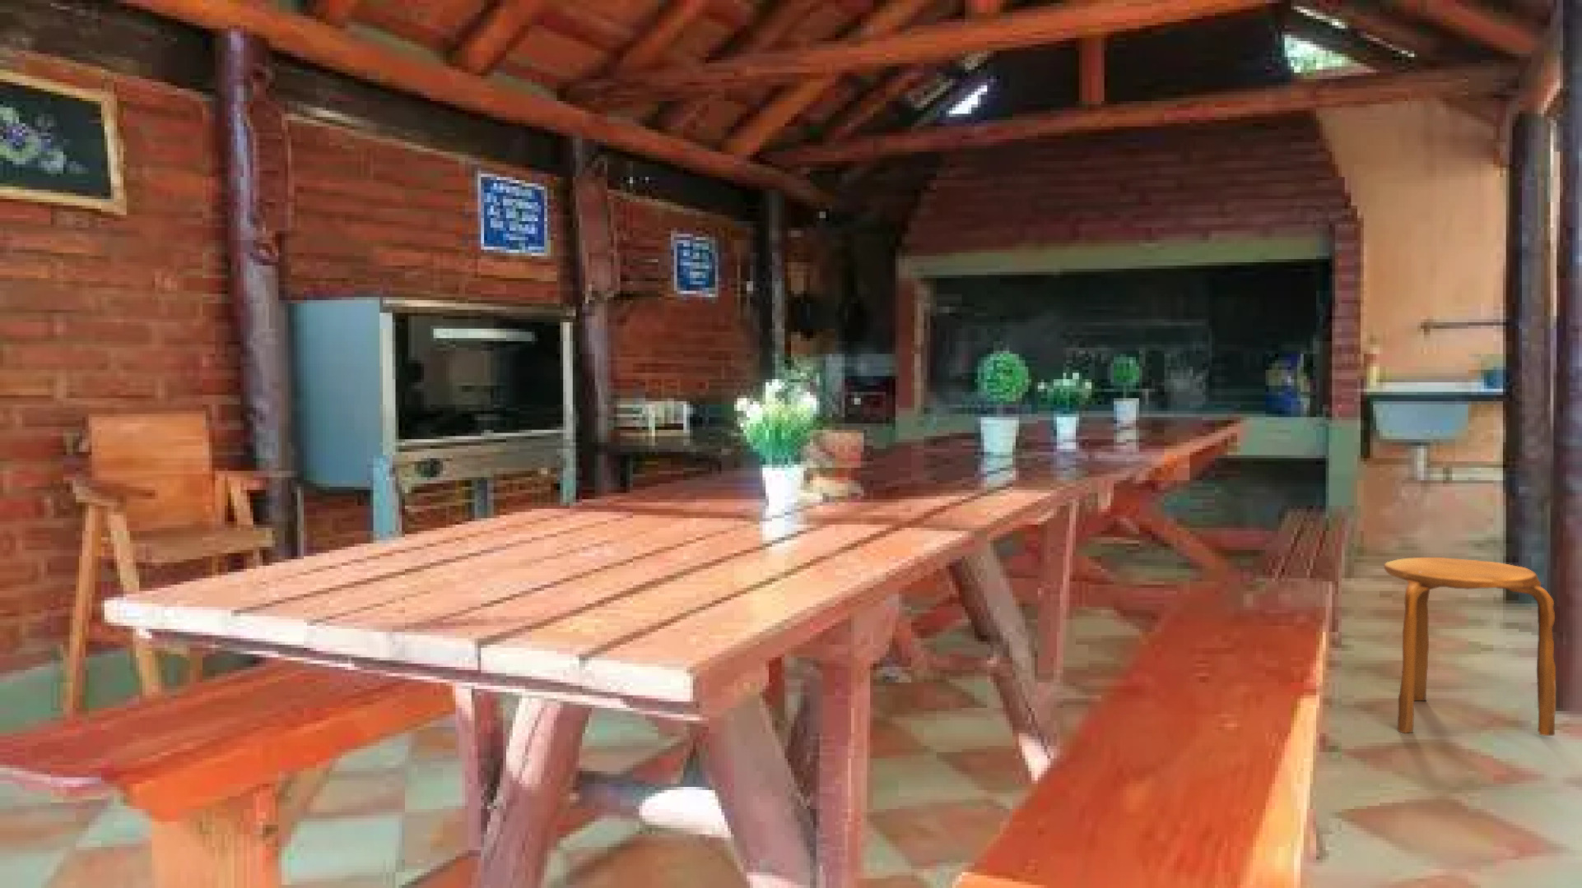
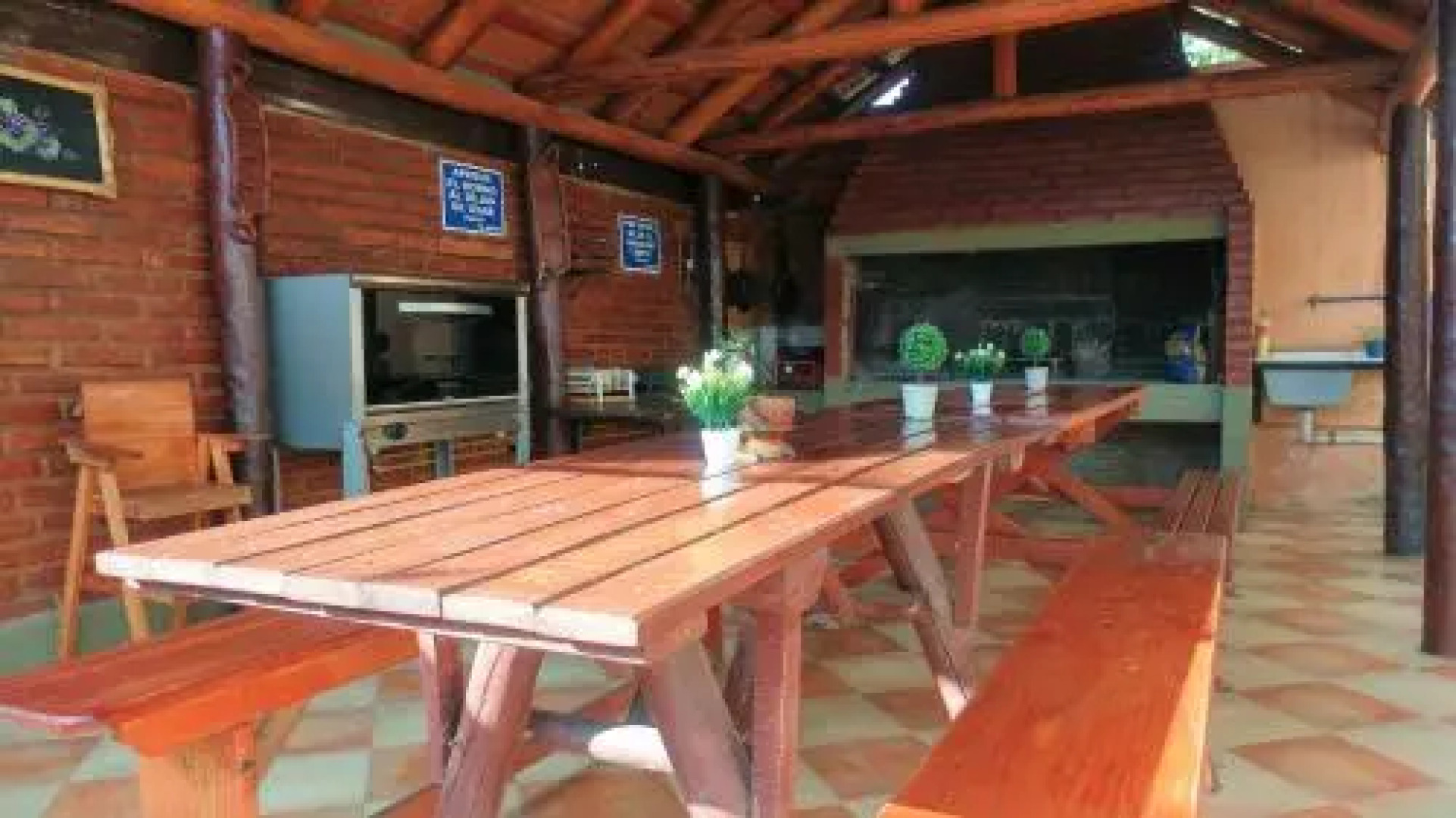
- stool [1383,557,1557,737]
